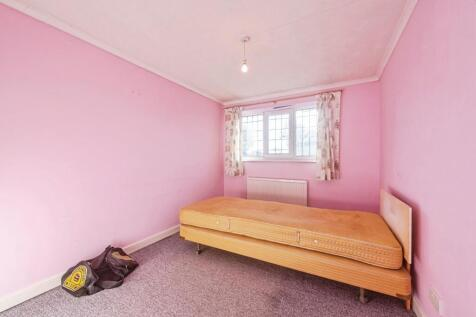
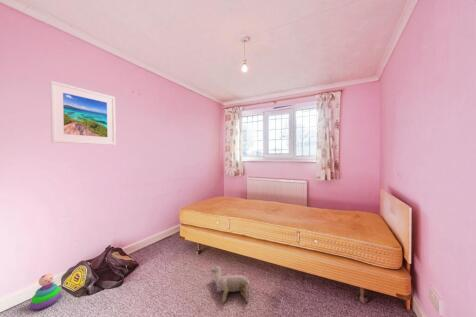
+ stacking toy [29,273,62,311]
+ plush toy [210,264,251,305]
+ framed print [49,80,117,146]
